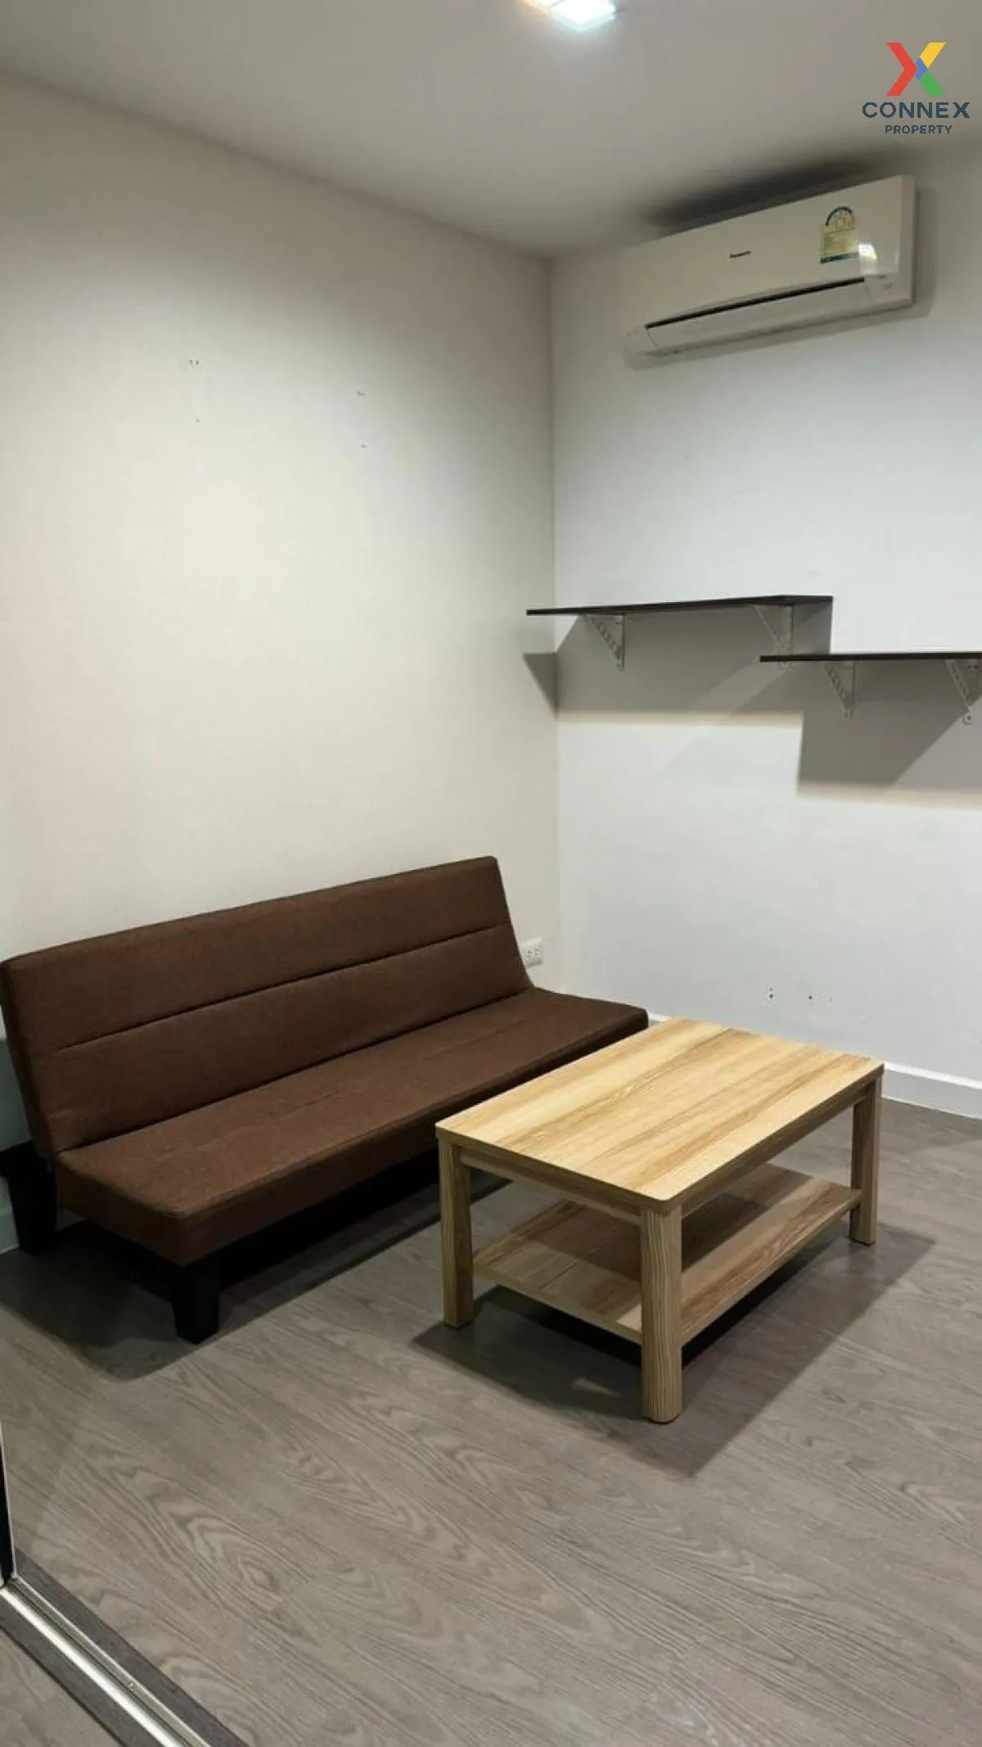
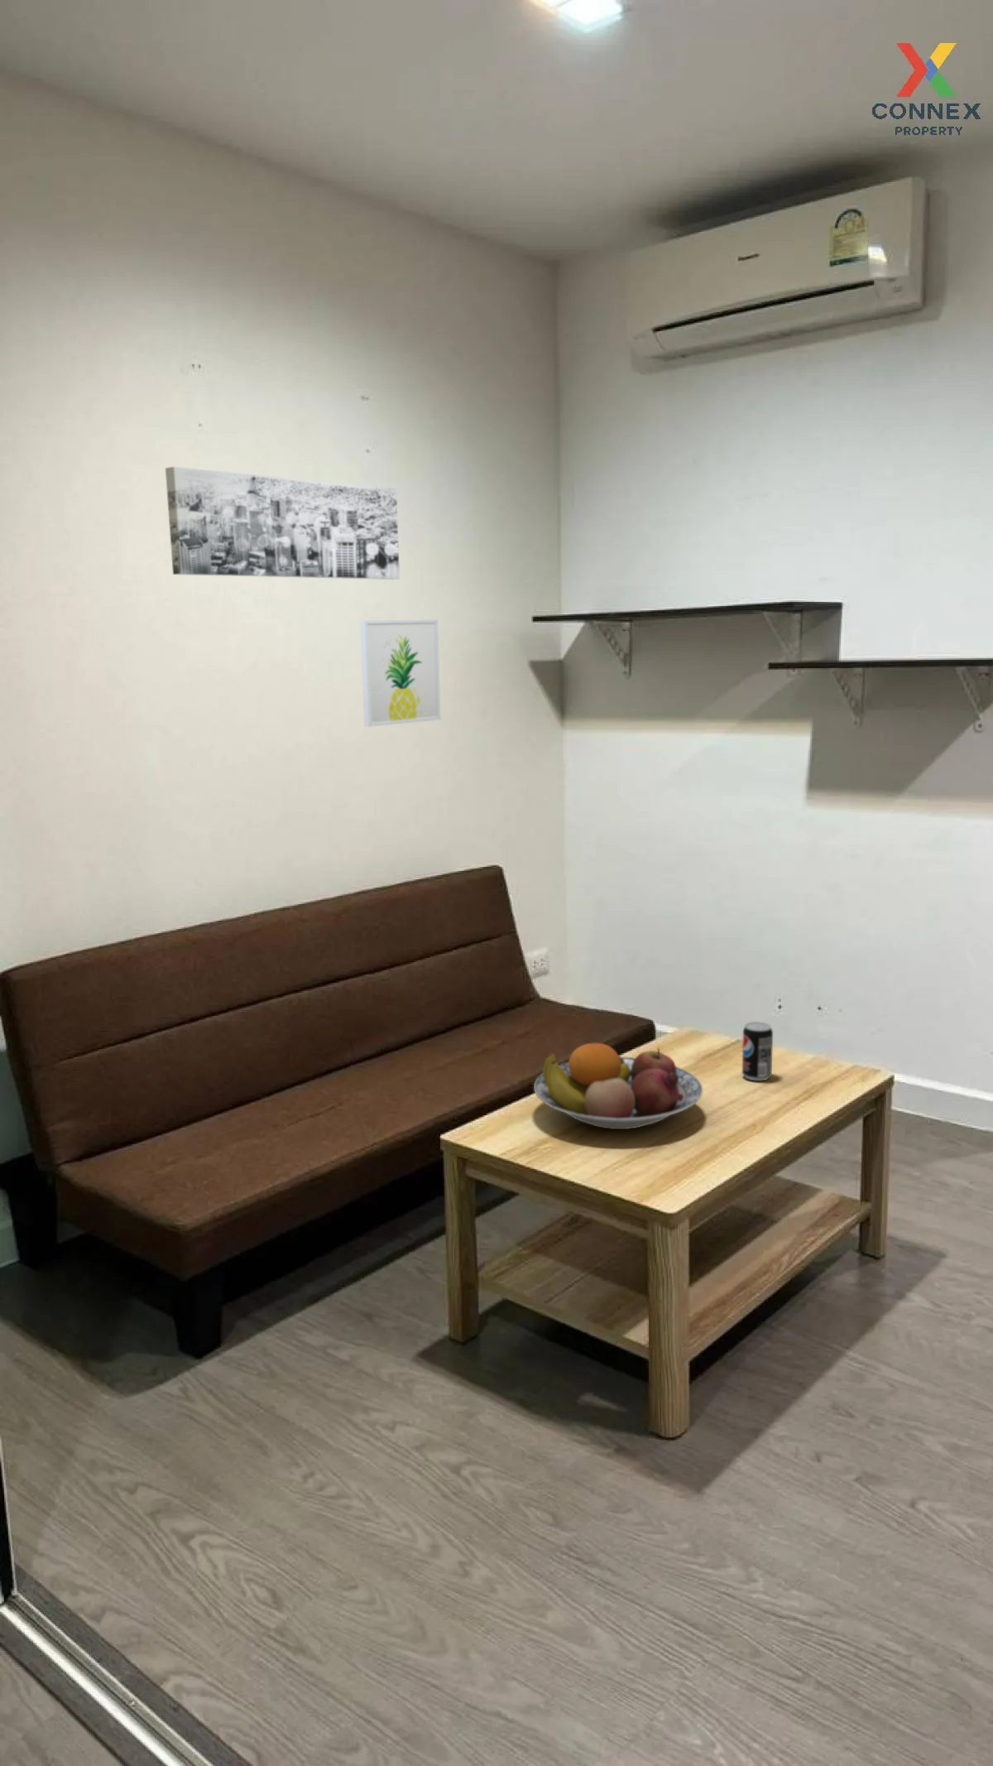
+ beverage can [742,1021,774,1082]
+ wall art [165,466,400,581]
+ wall art [359,619,441,728]
+ fruit bowl [533,1042,703,1130]
